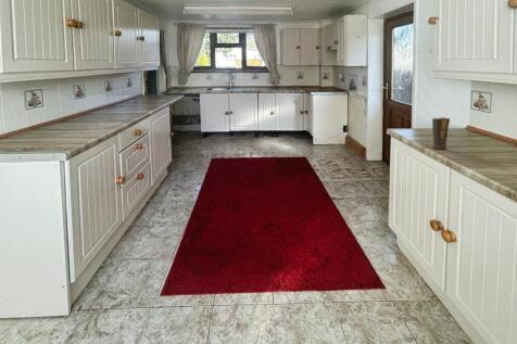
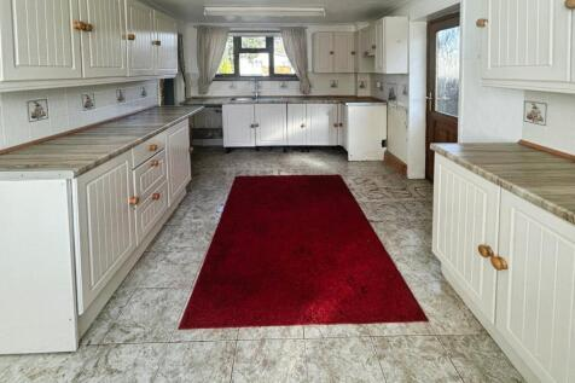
- mug [431,116,451,150]
